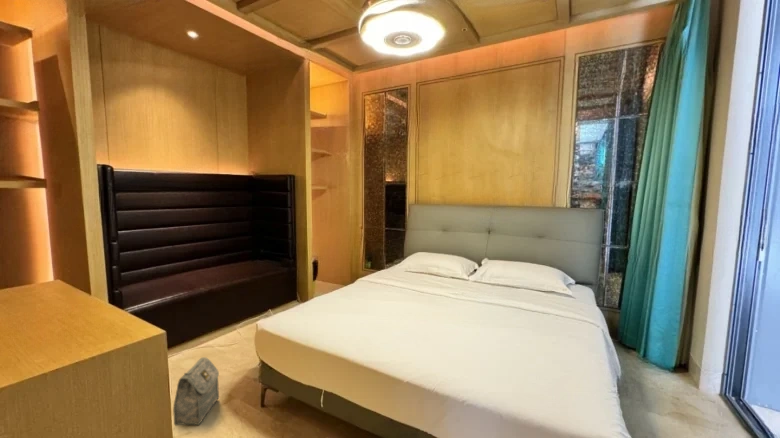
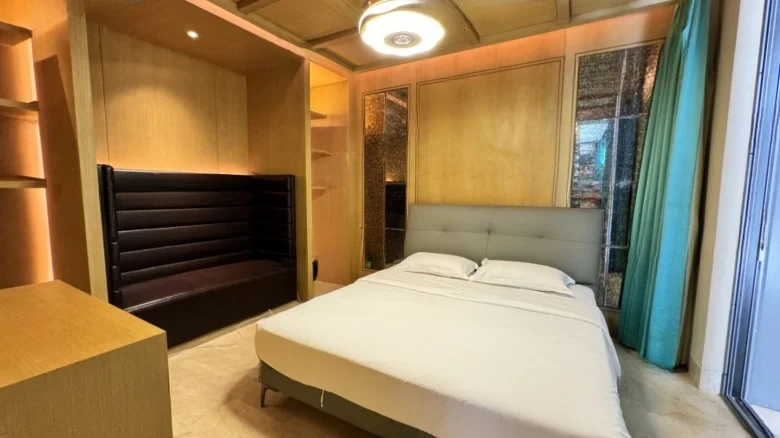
- bag [172,356,220,427]
